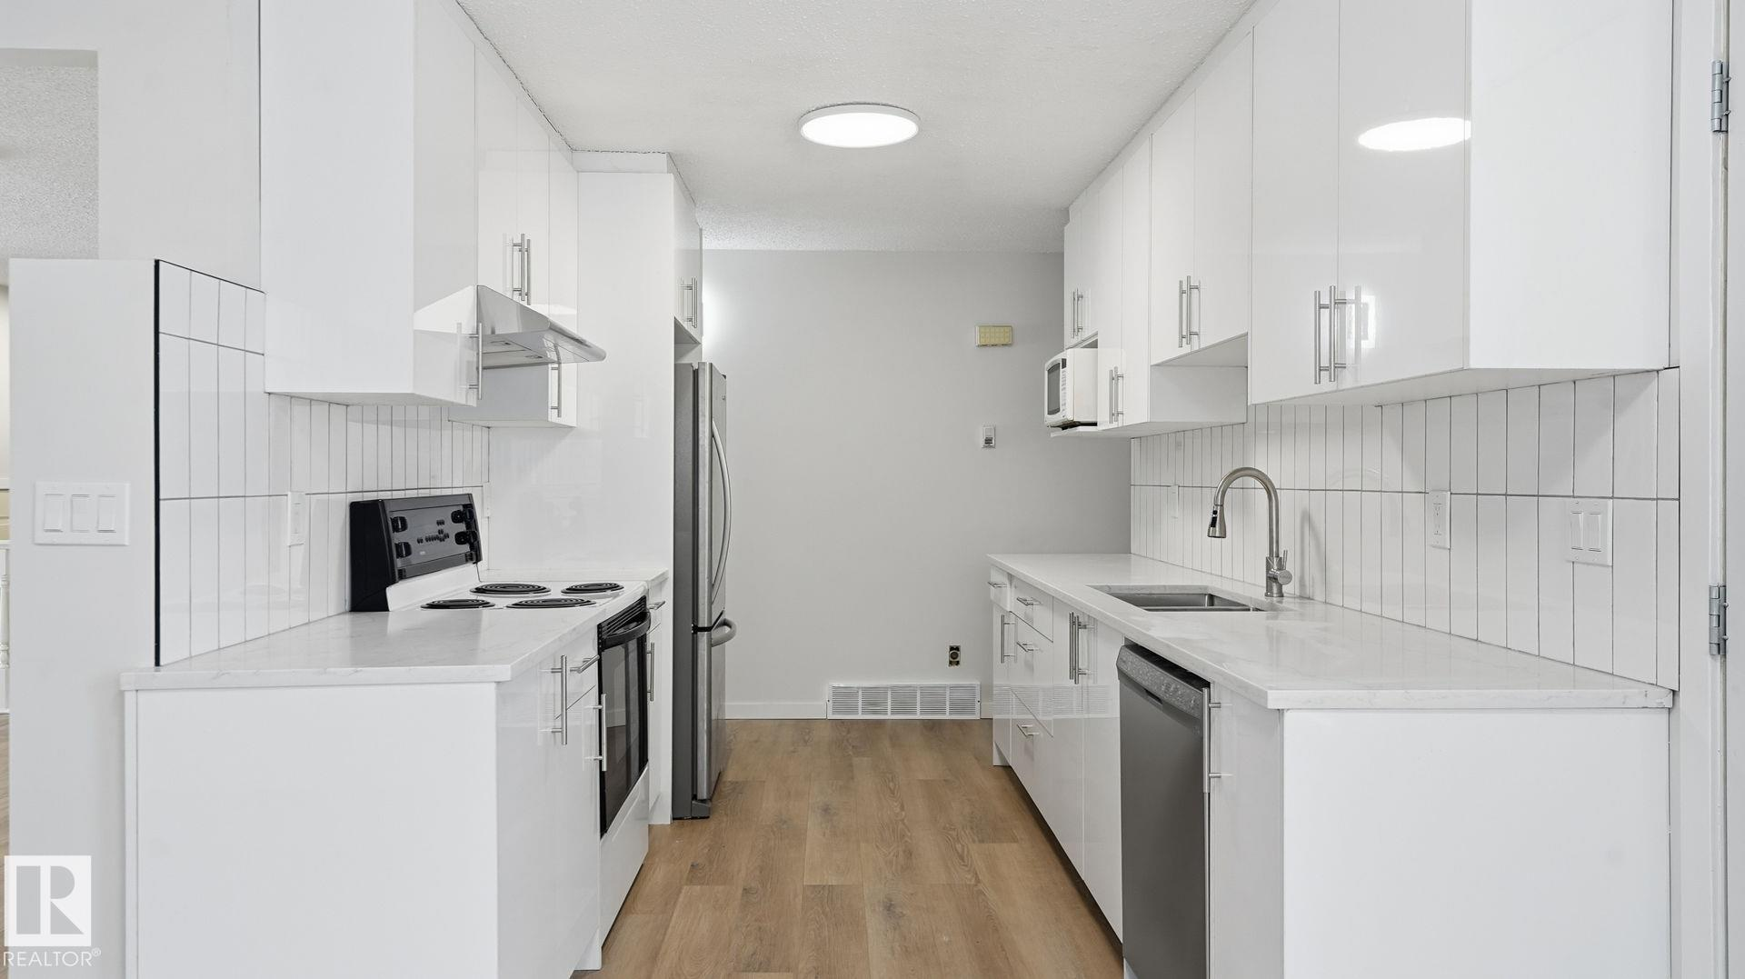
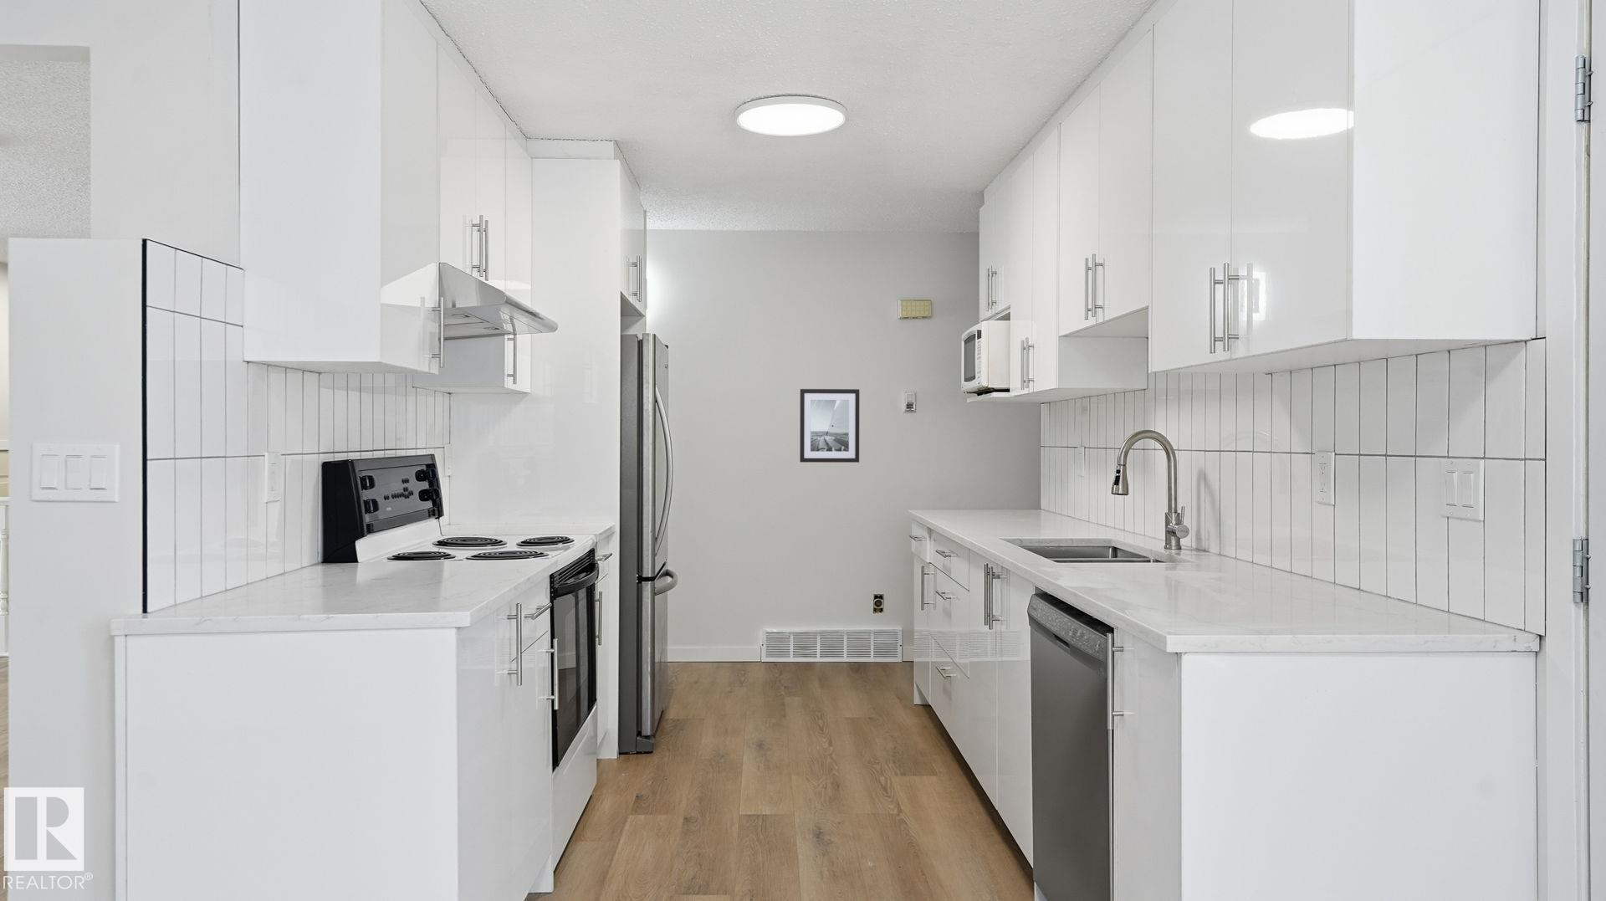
+ wall art [799,388,860,463]
